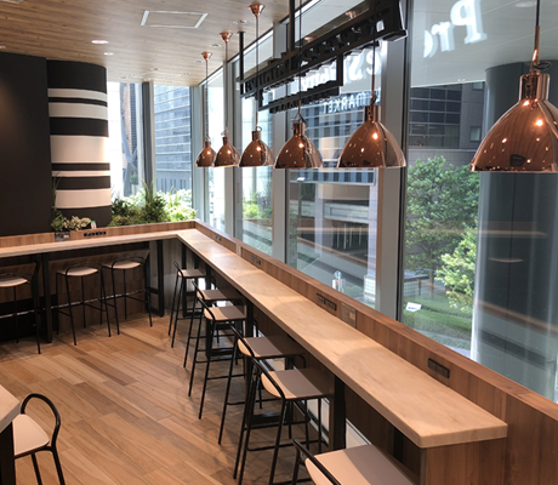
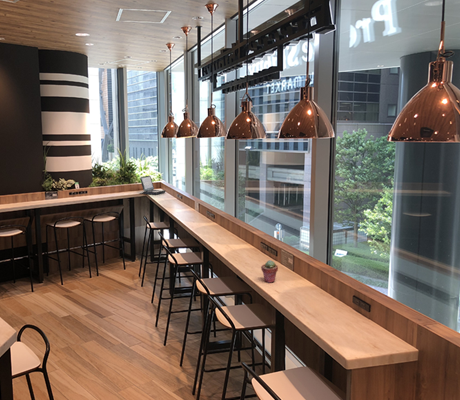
+ laptop [139,175,167,195]
+ potted succulent [260,259,279,284]
